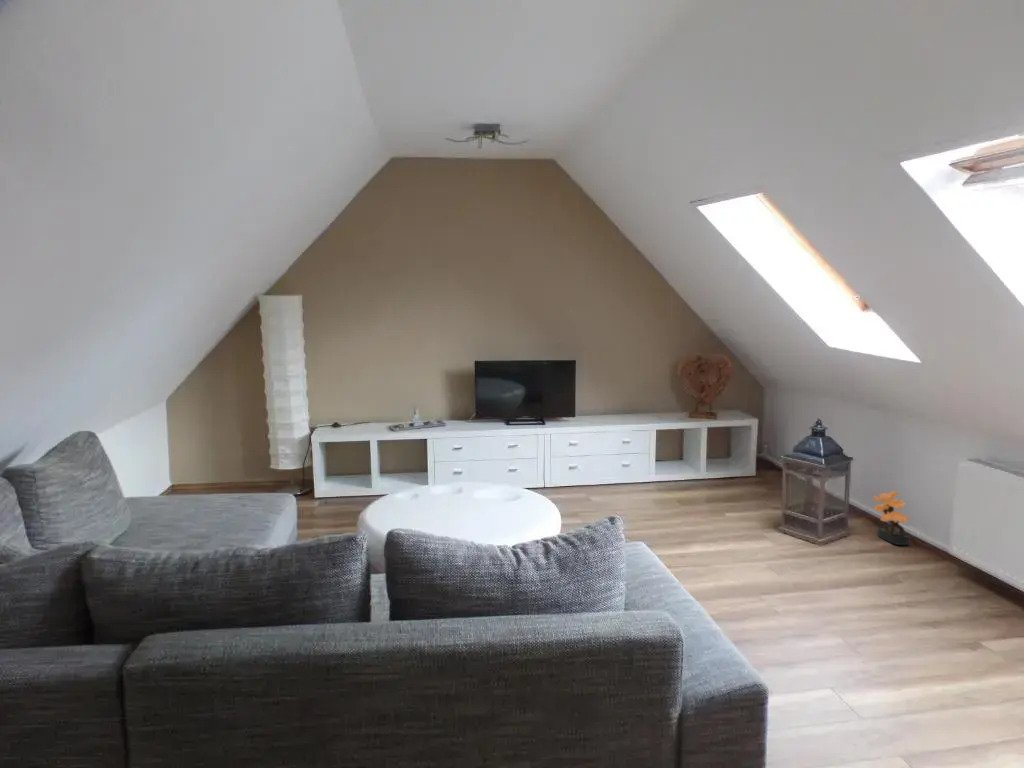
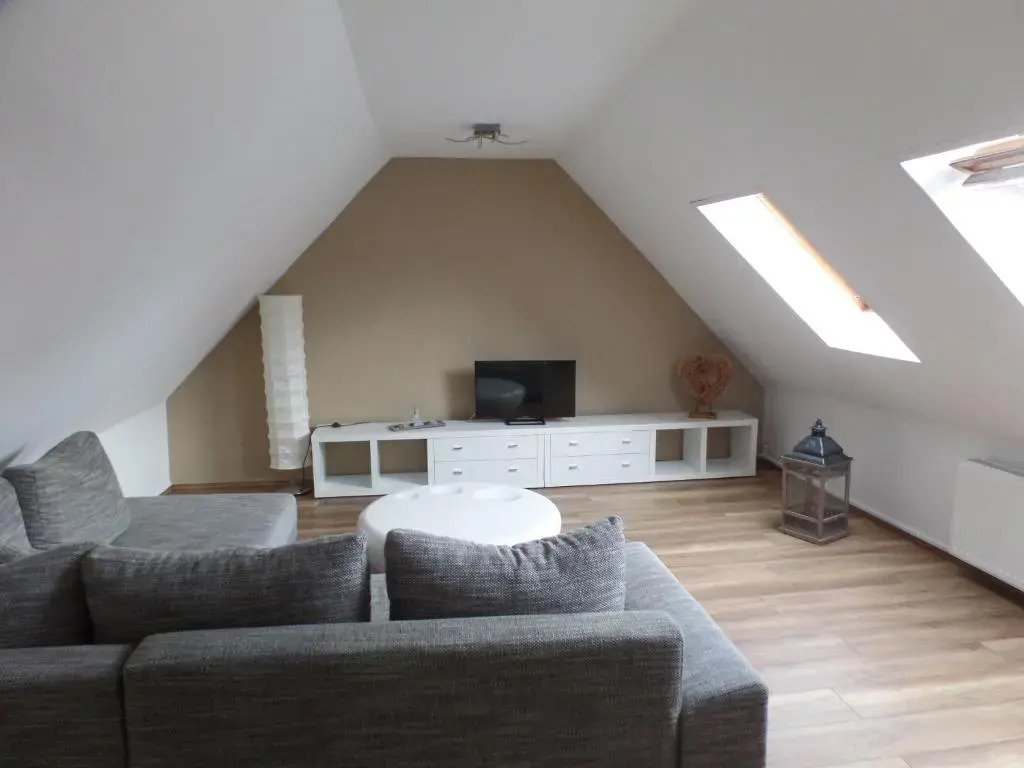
- potted plant [872,490,911,546]
